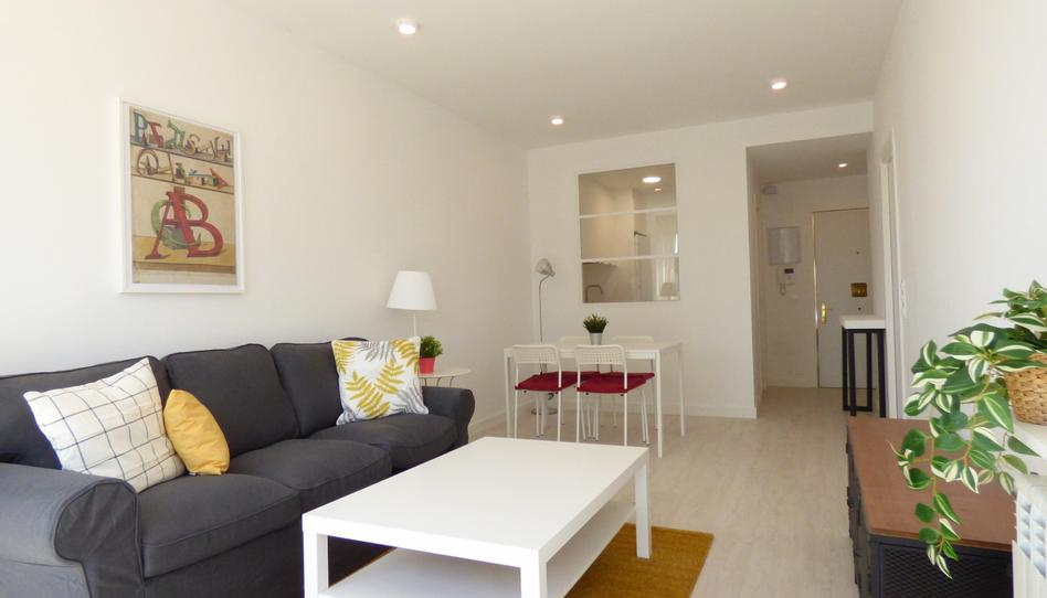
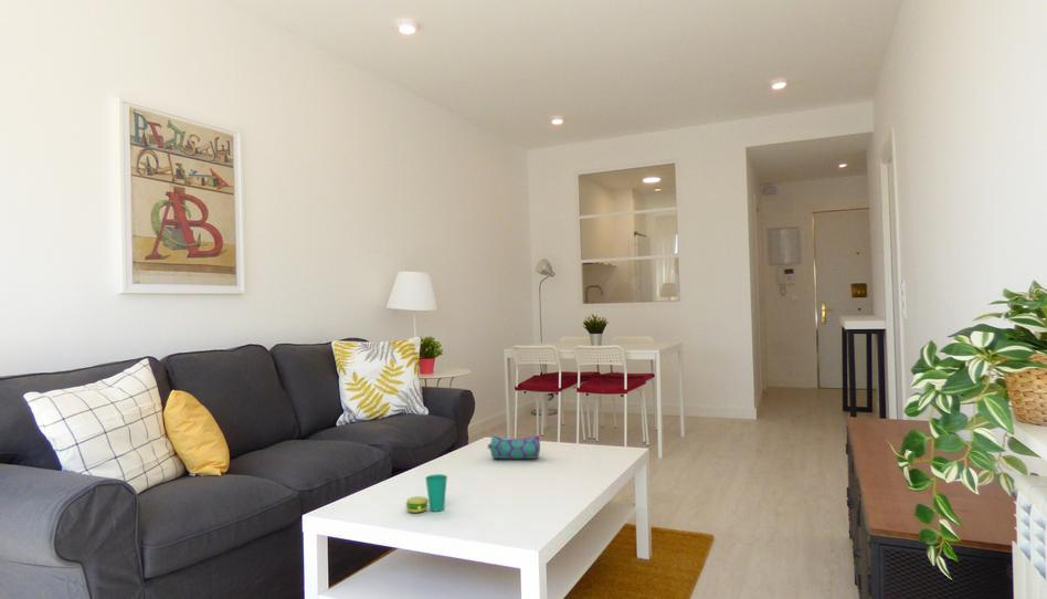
+ pencil case [487,433,541,460]
+ cup [404,473,448,514]
